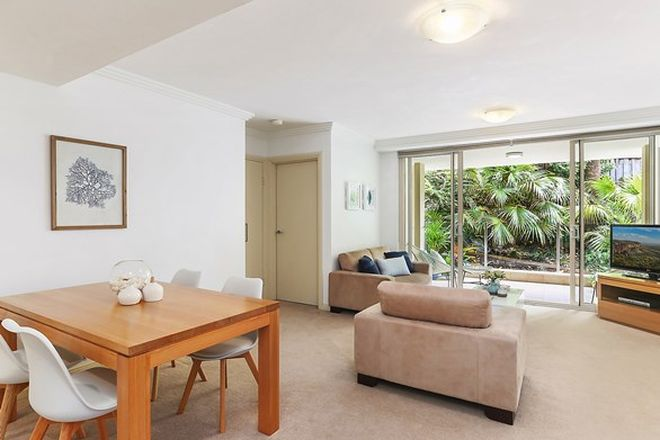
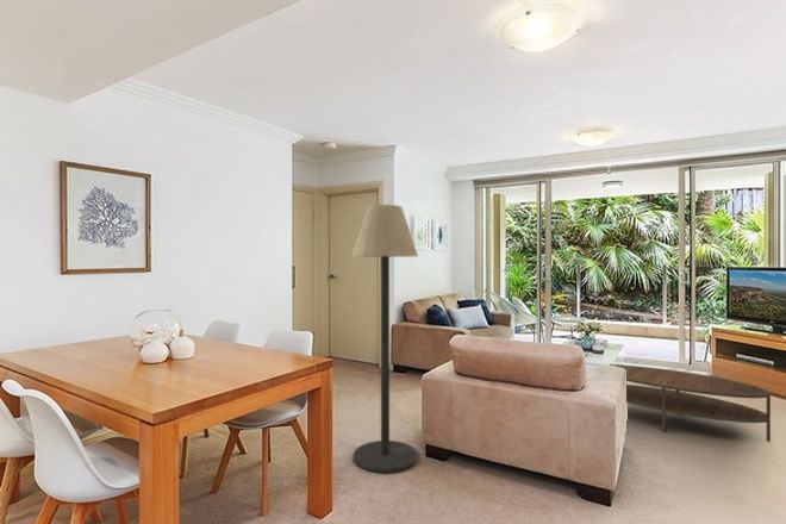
+ floor lamp [350,204,419,474]
+ coffee table [609,363,772,443]
